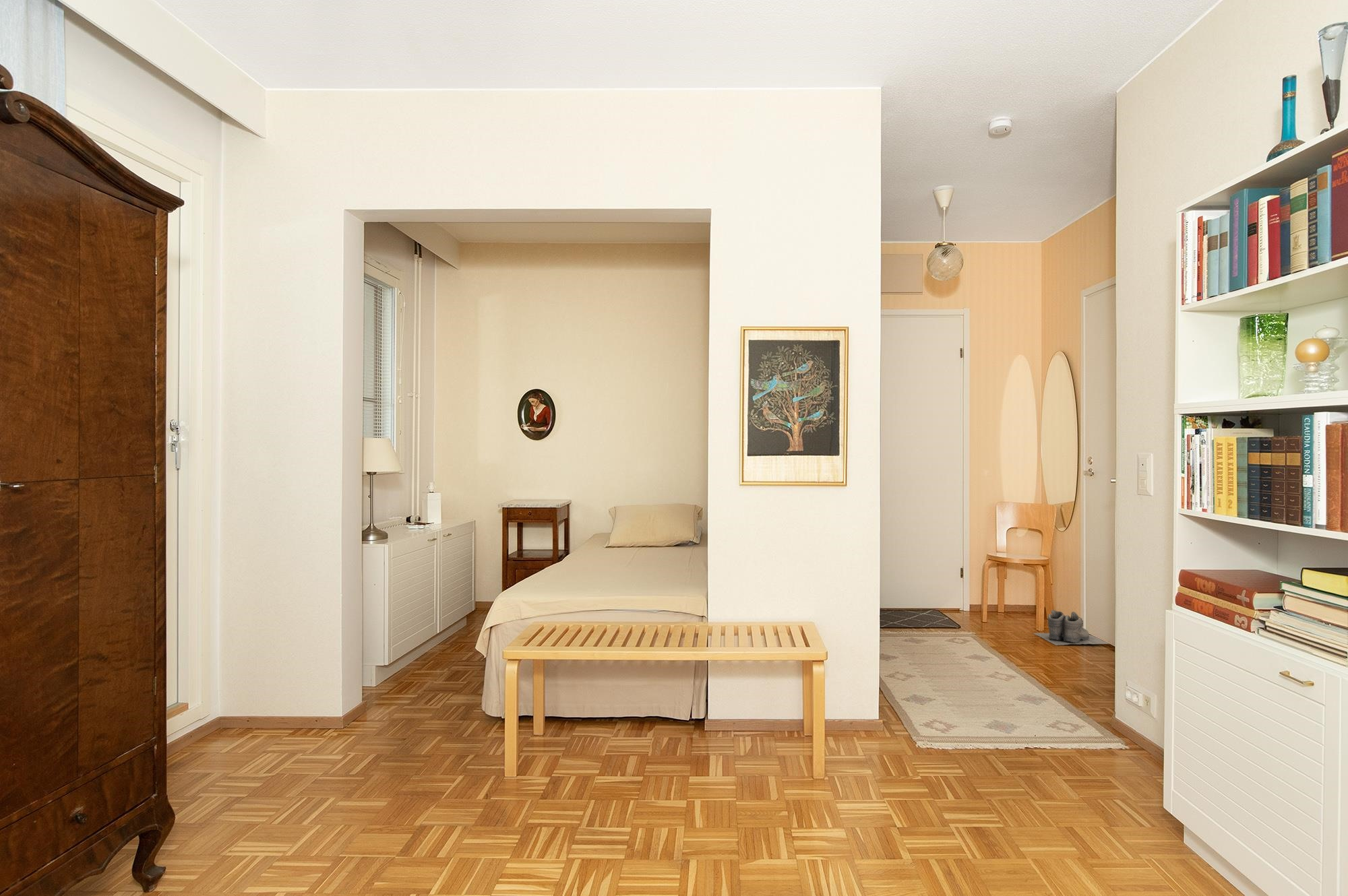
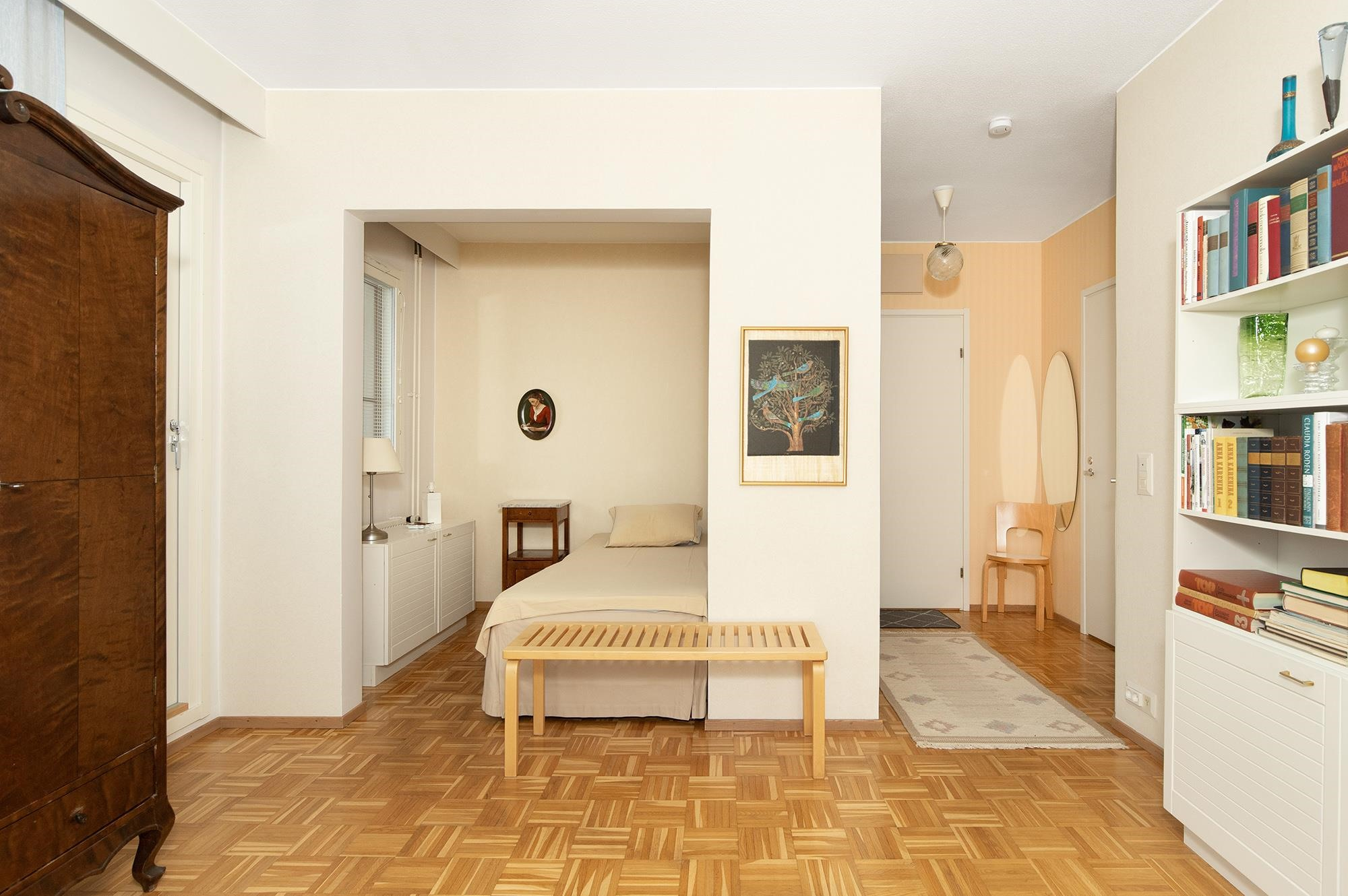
- boots [1033,610,1110,646]
